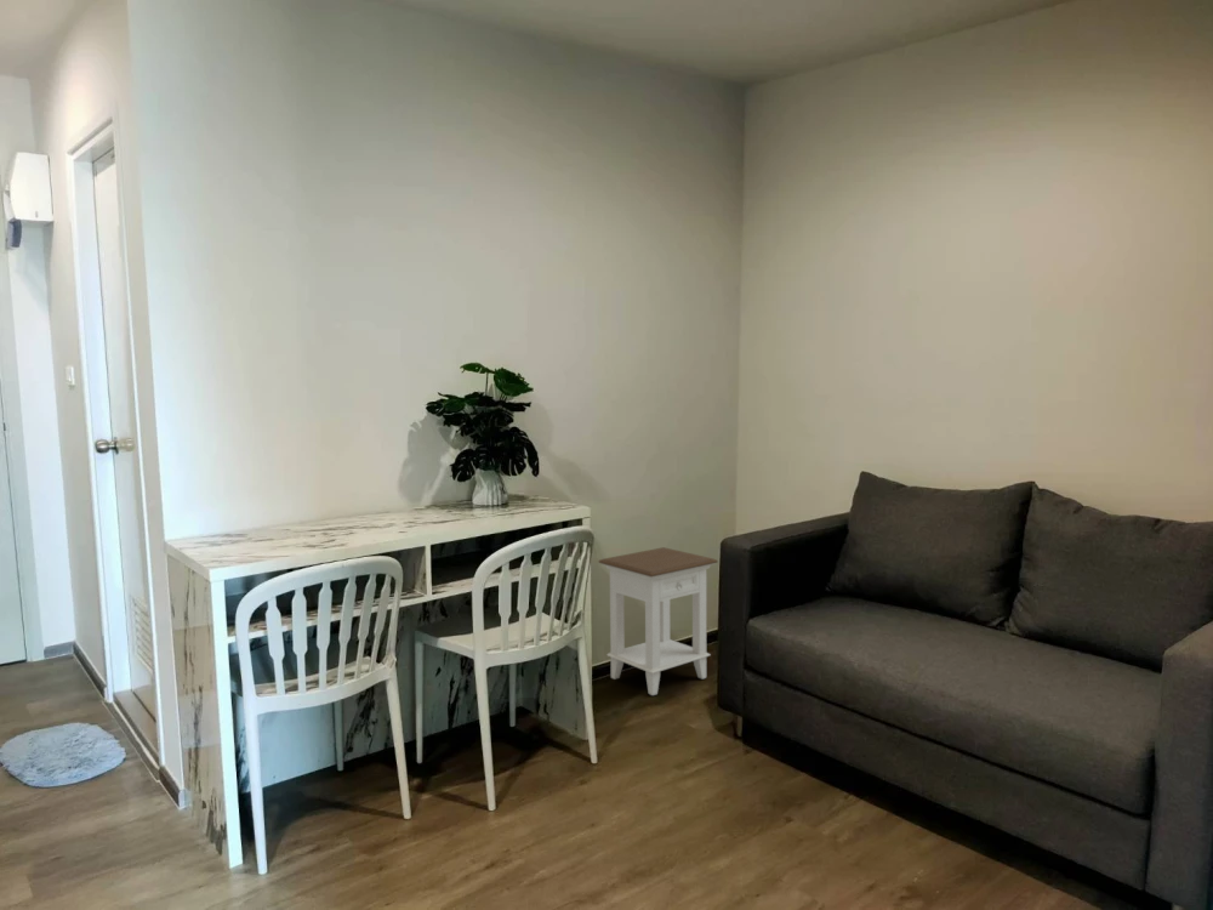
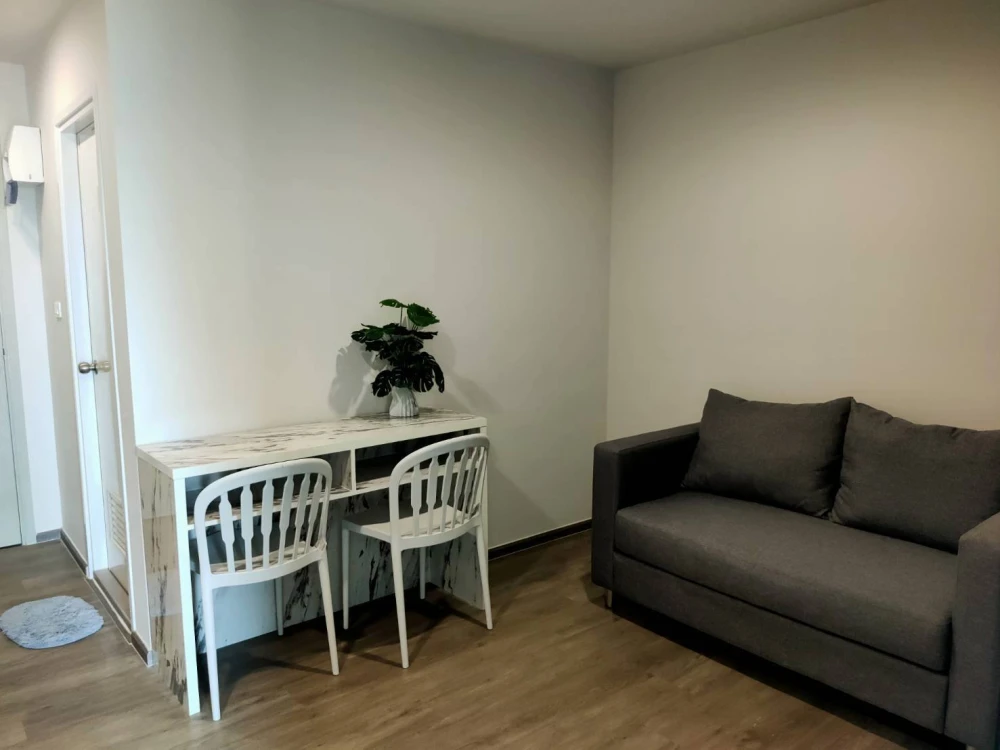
- nightstand [598,546,719,696]
